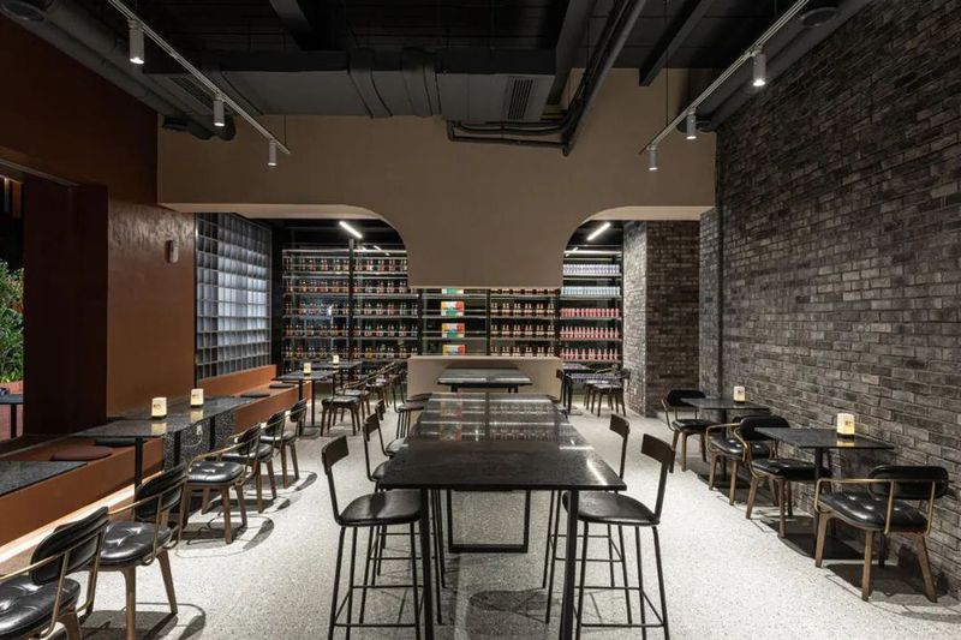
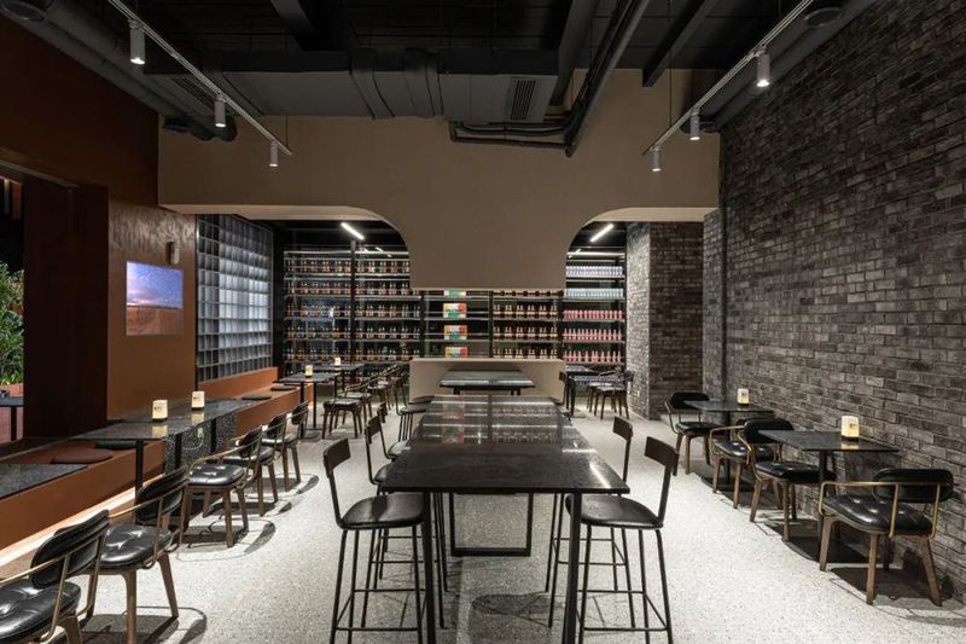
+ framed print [123,259,185,337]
